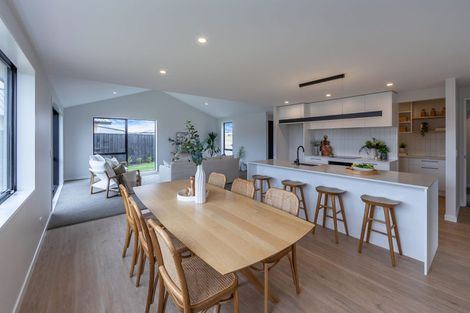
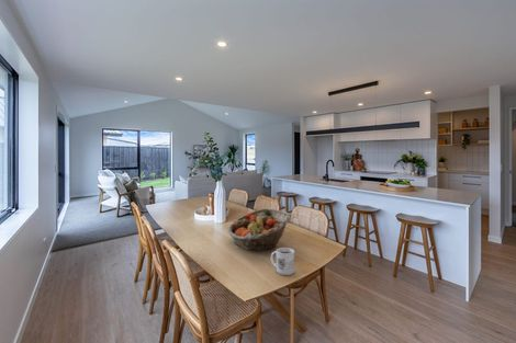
+ mug [270,247,295,276]
+ fruit basket [226,208,292,252]
